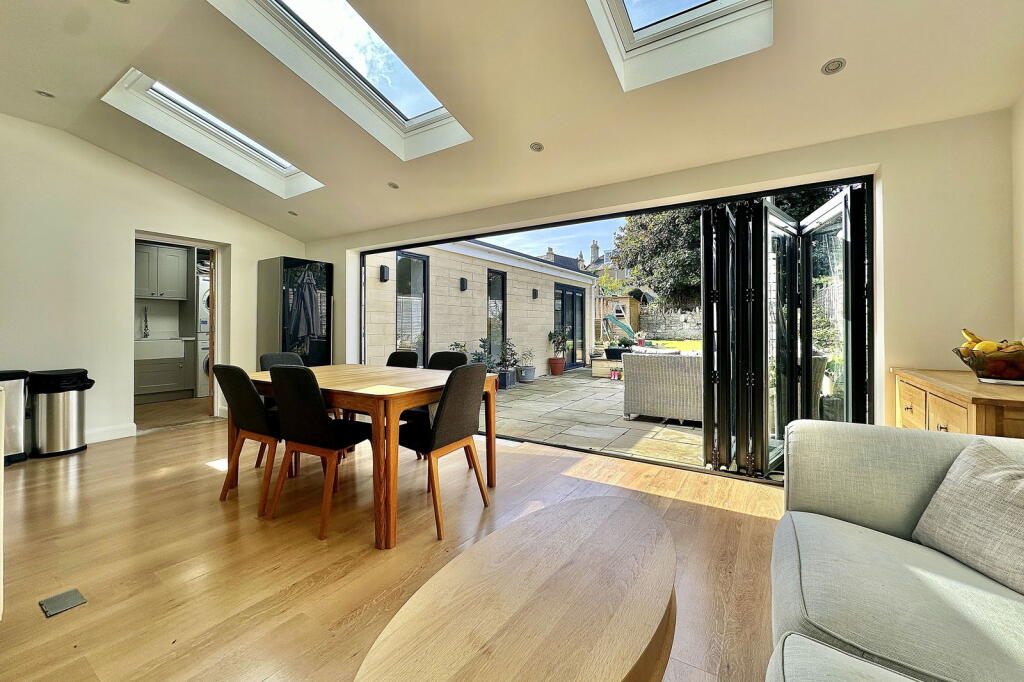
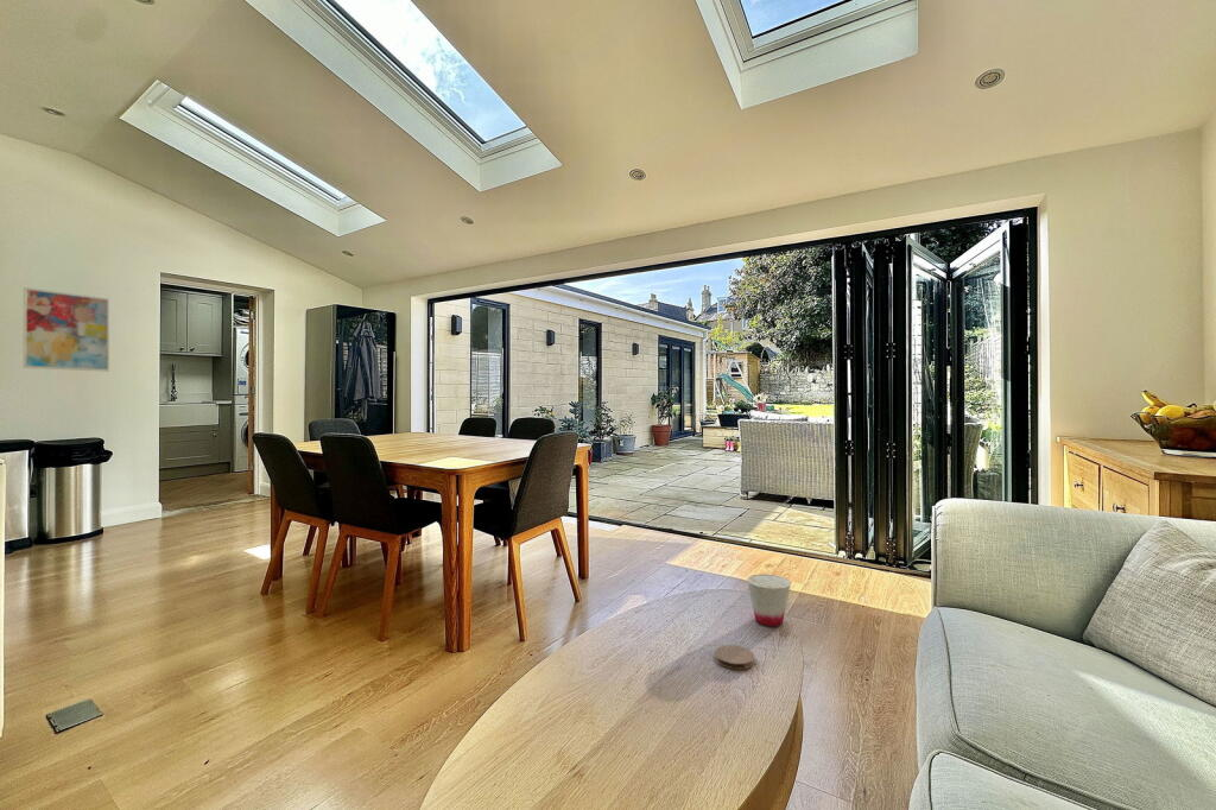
+ cup [746,574,792,627]
+ wall art [21,286,110,373]
+ coaster [714,644,756,671]
